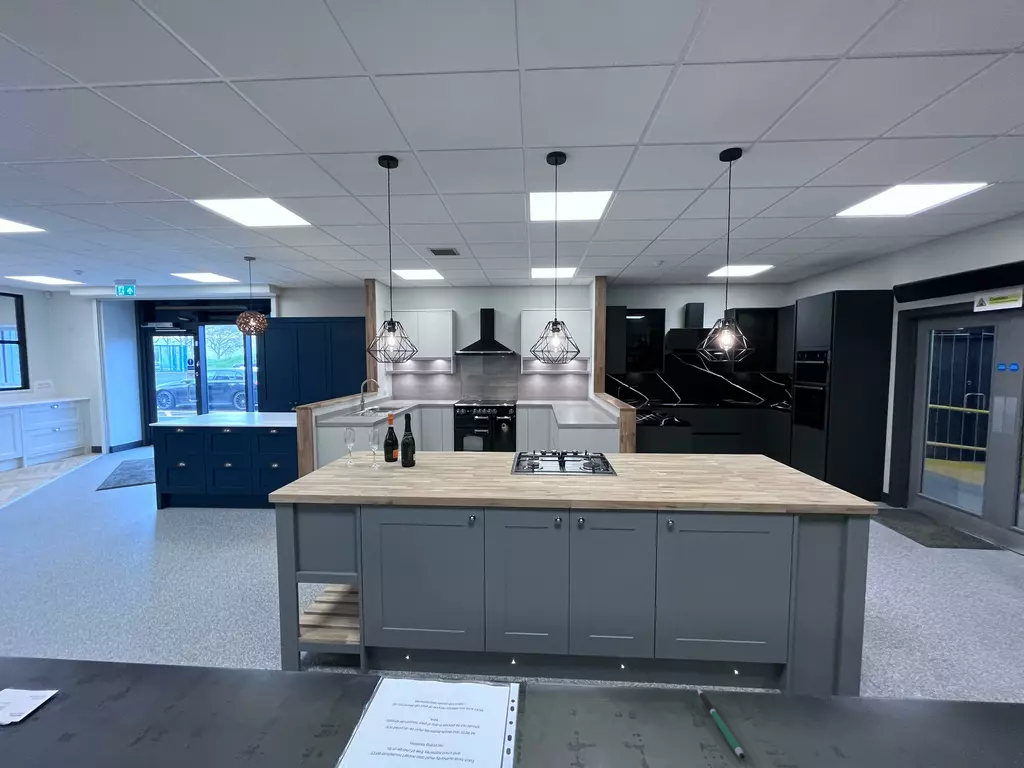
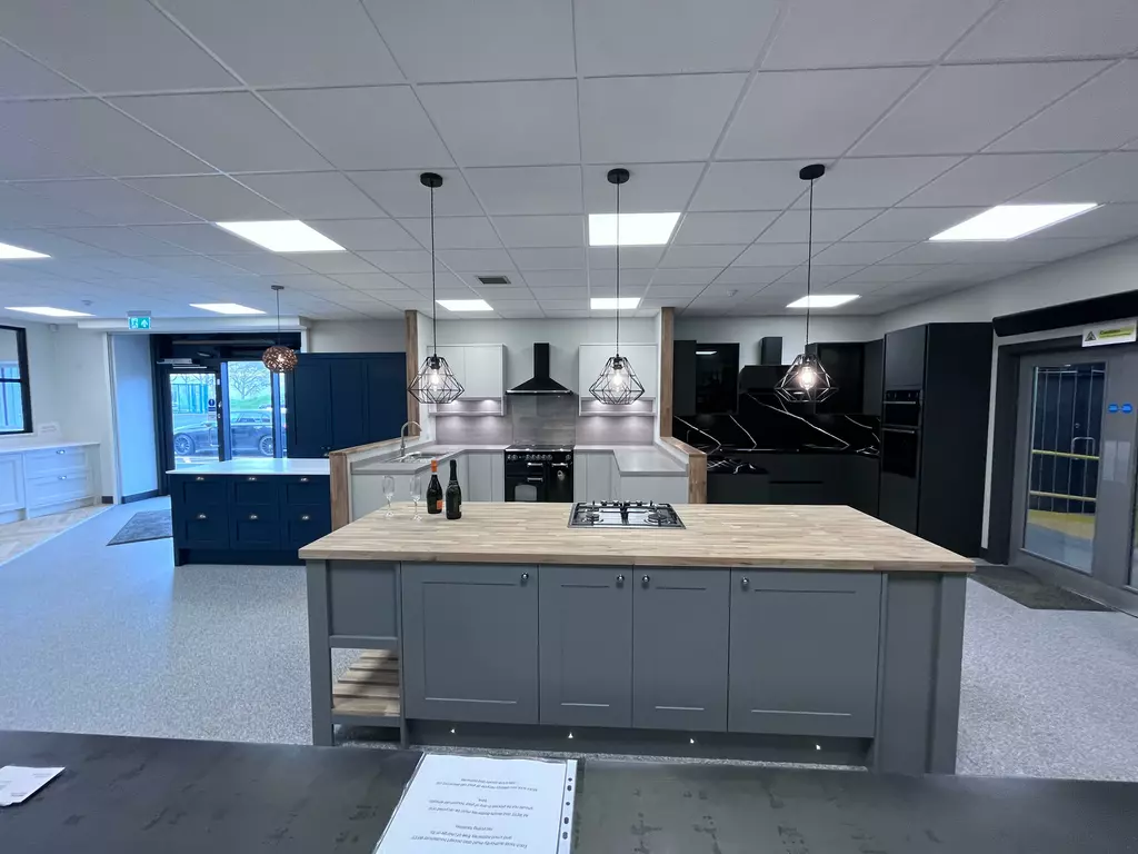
- pen [696,688,746,760]
